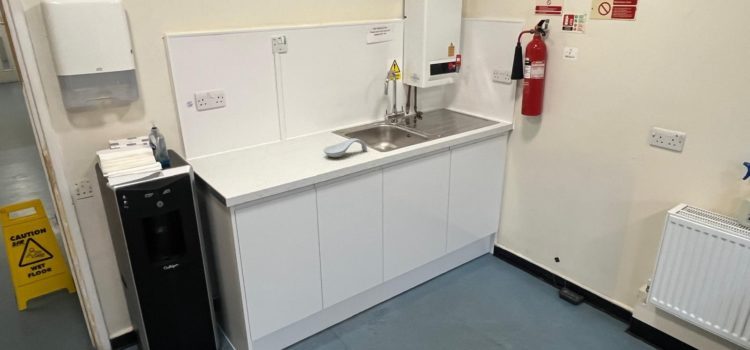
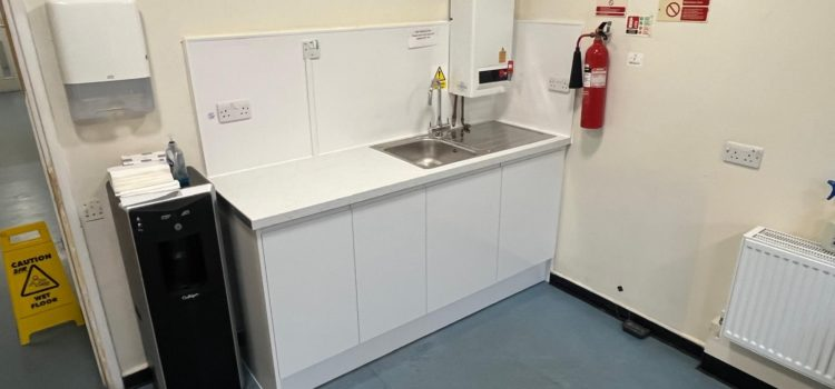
- spoon rest [322,138,368,158]
